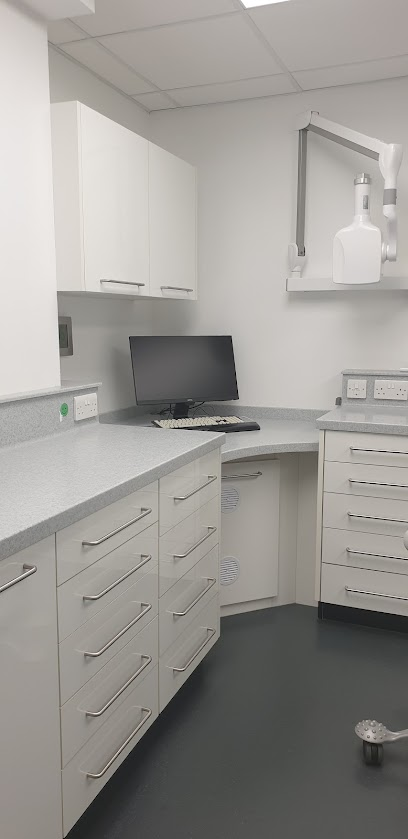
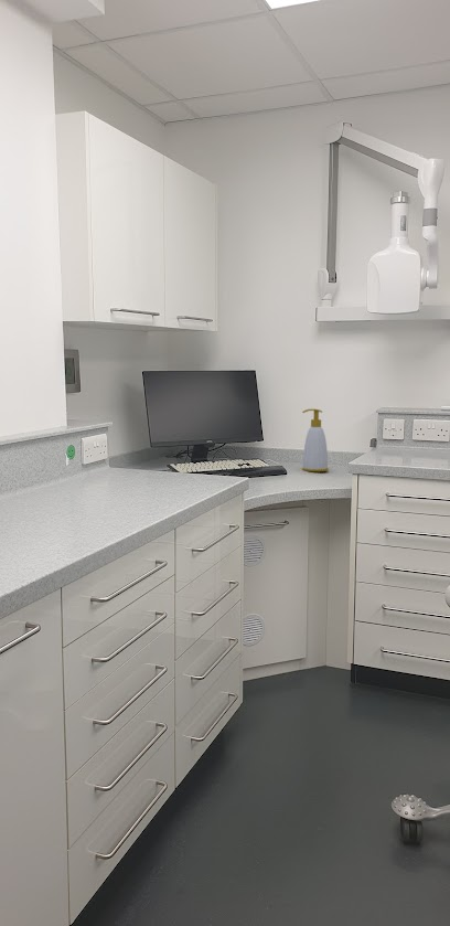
+ soap bottle [301,408,330,472]
